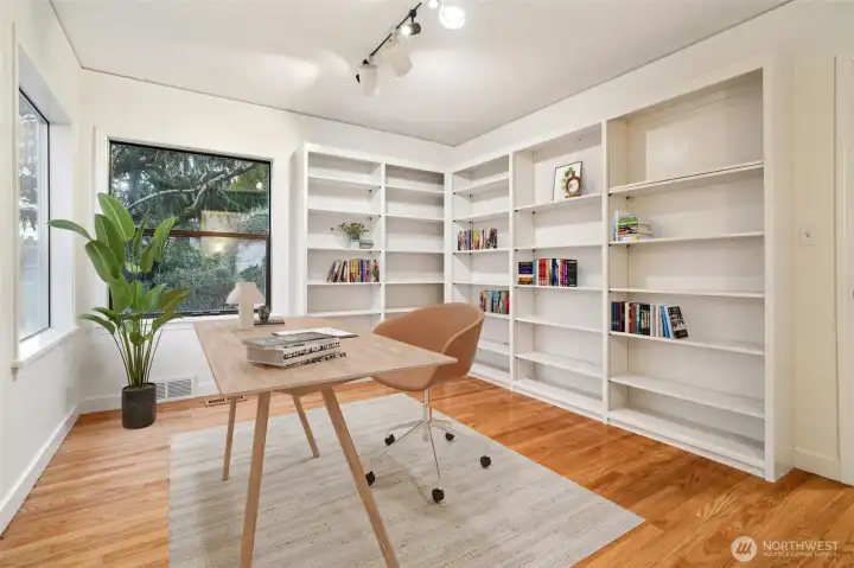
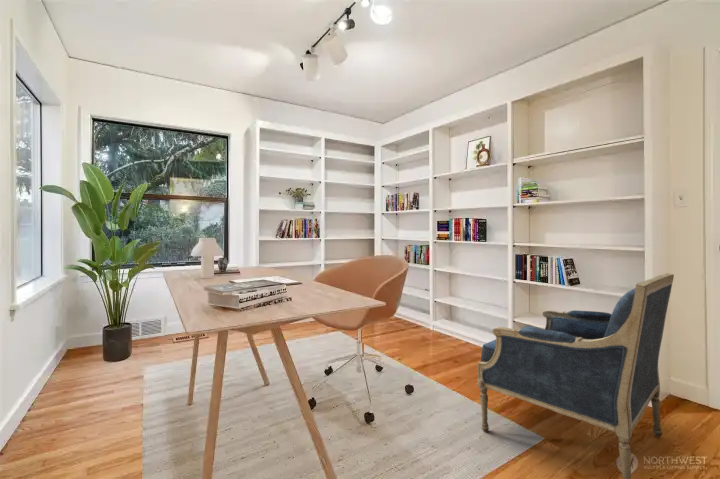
+ armchair [476,272,675,479]
